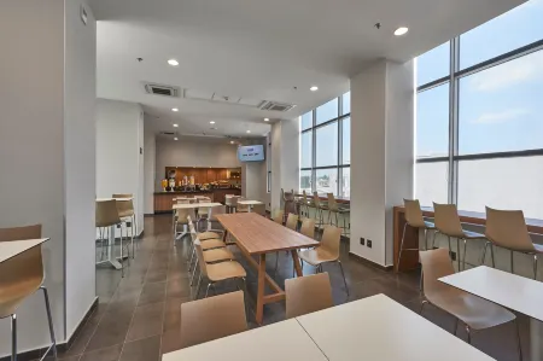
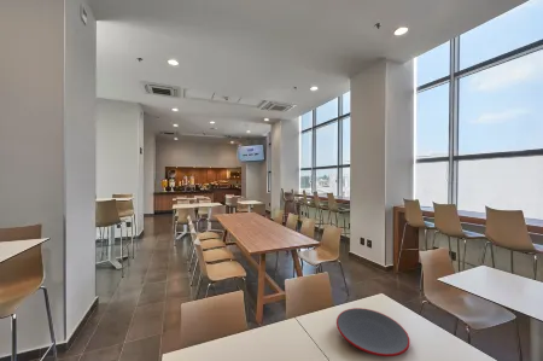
+ plate [335,307,411,357]
